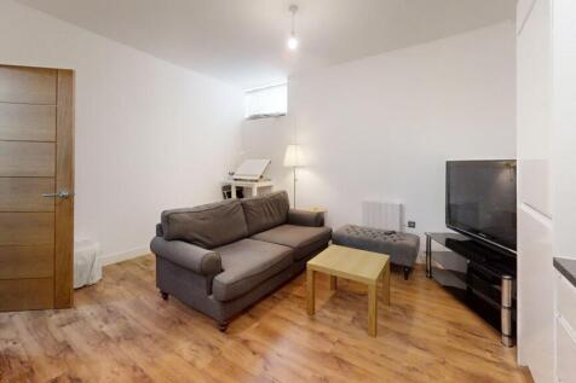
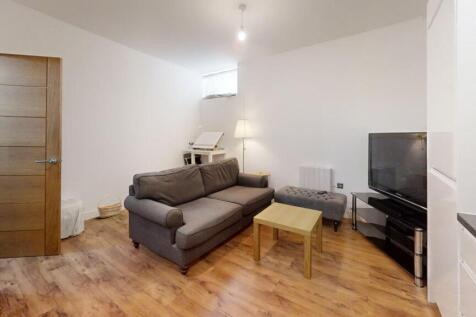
+ basket [97,193,123,219]
